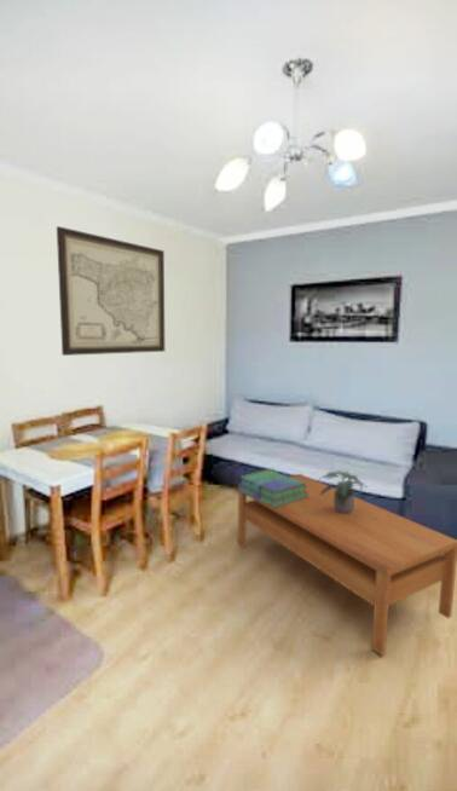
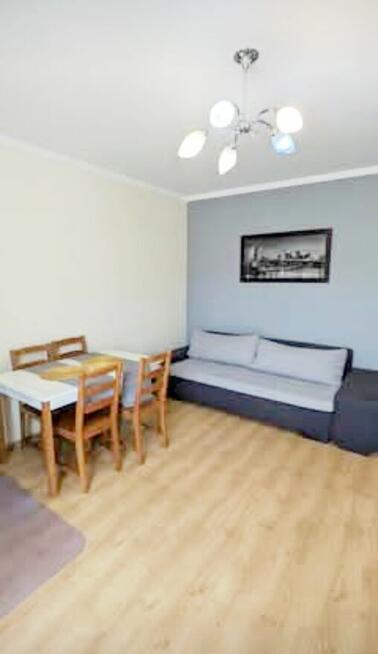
- wall art [56,225,166,357]
- stack of books [237,468,307,507]
- potted plant [317,469,368,514]
- coffee table [237,473,457,657]
